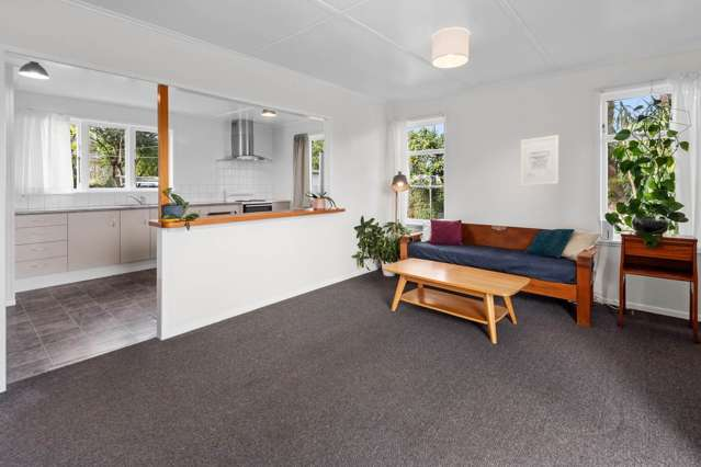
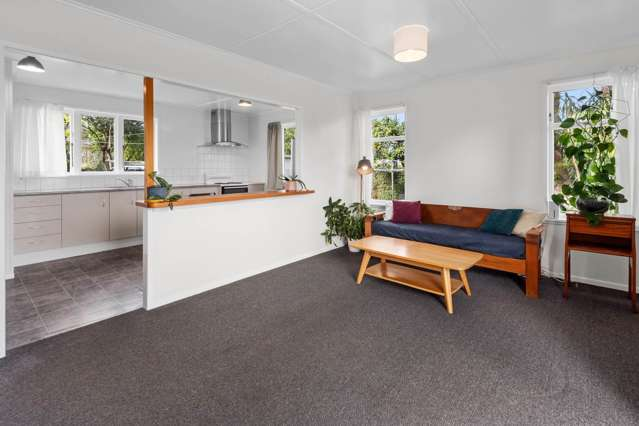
- wall art [520,134,559,187]
